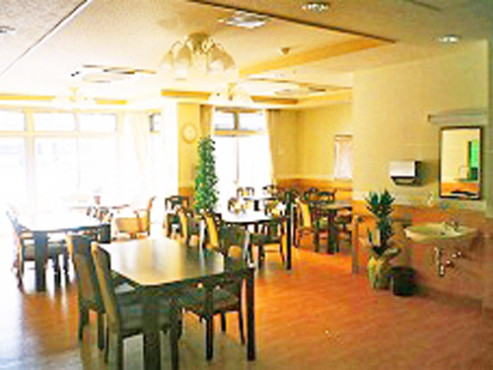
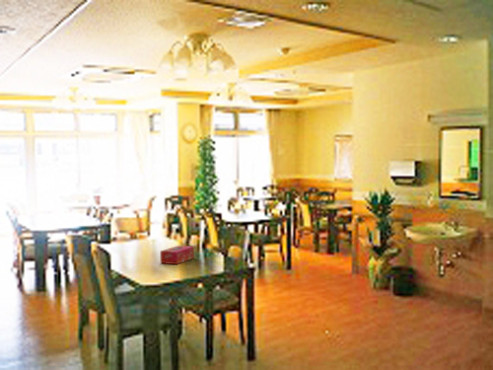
+ tissue box [159,245,195,265]
